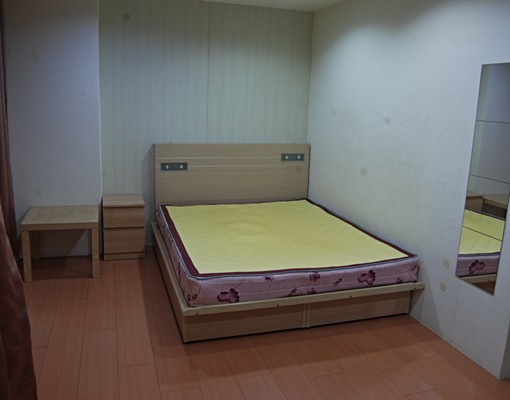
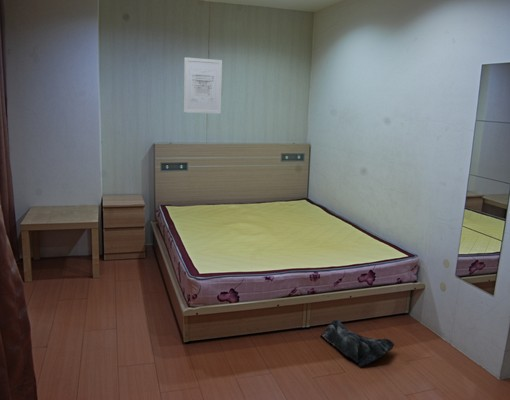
+ wall art [183,57,223,115]
+ jacket [320,319,395,368]
